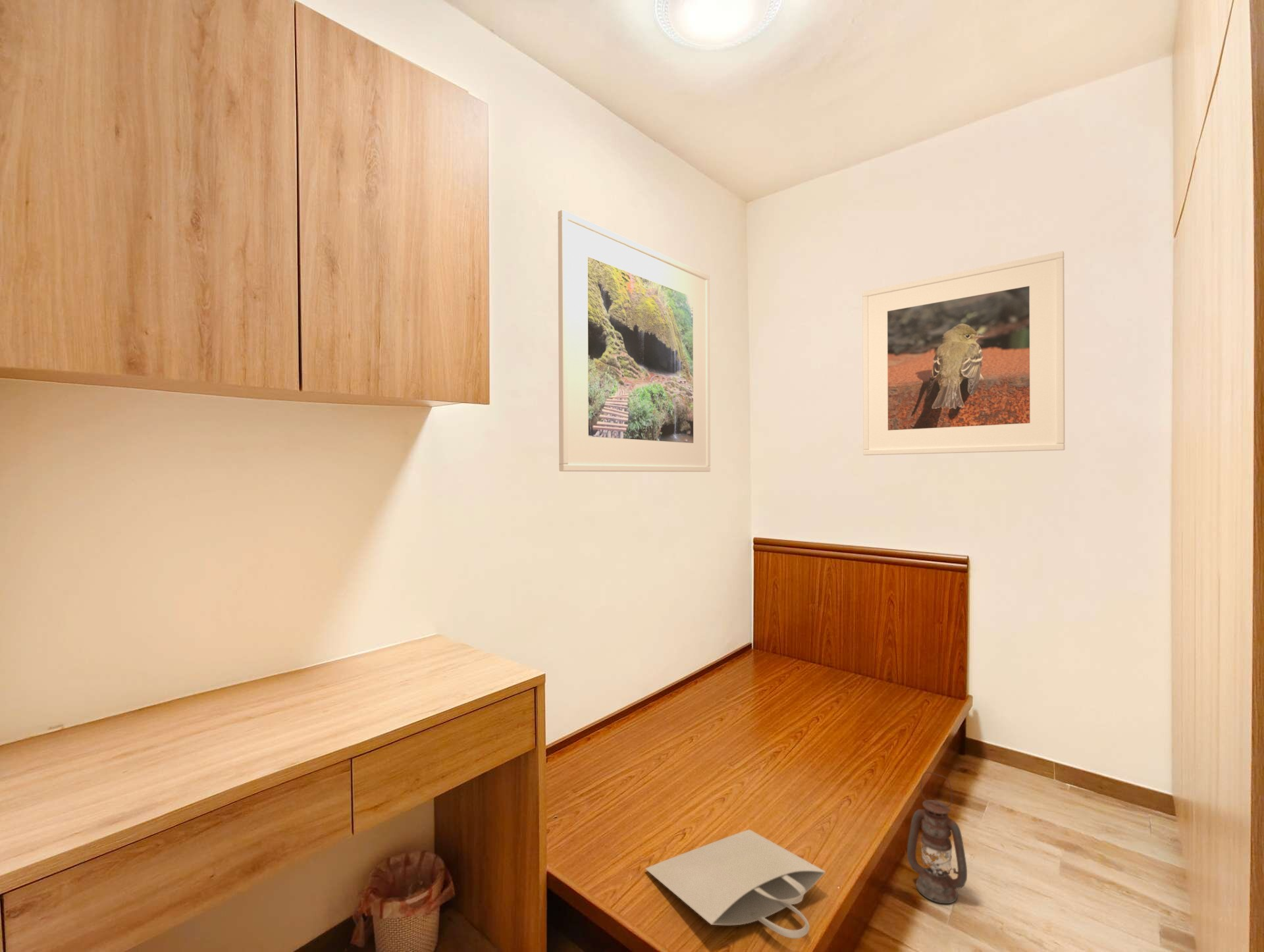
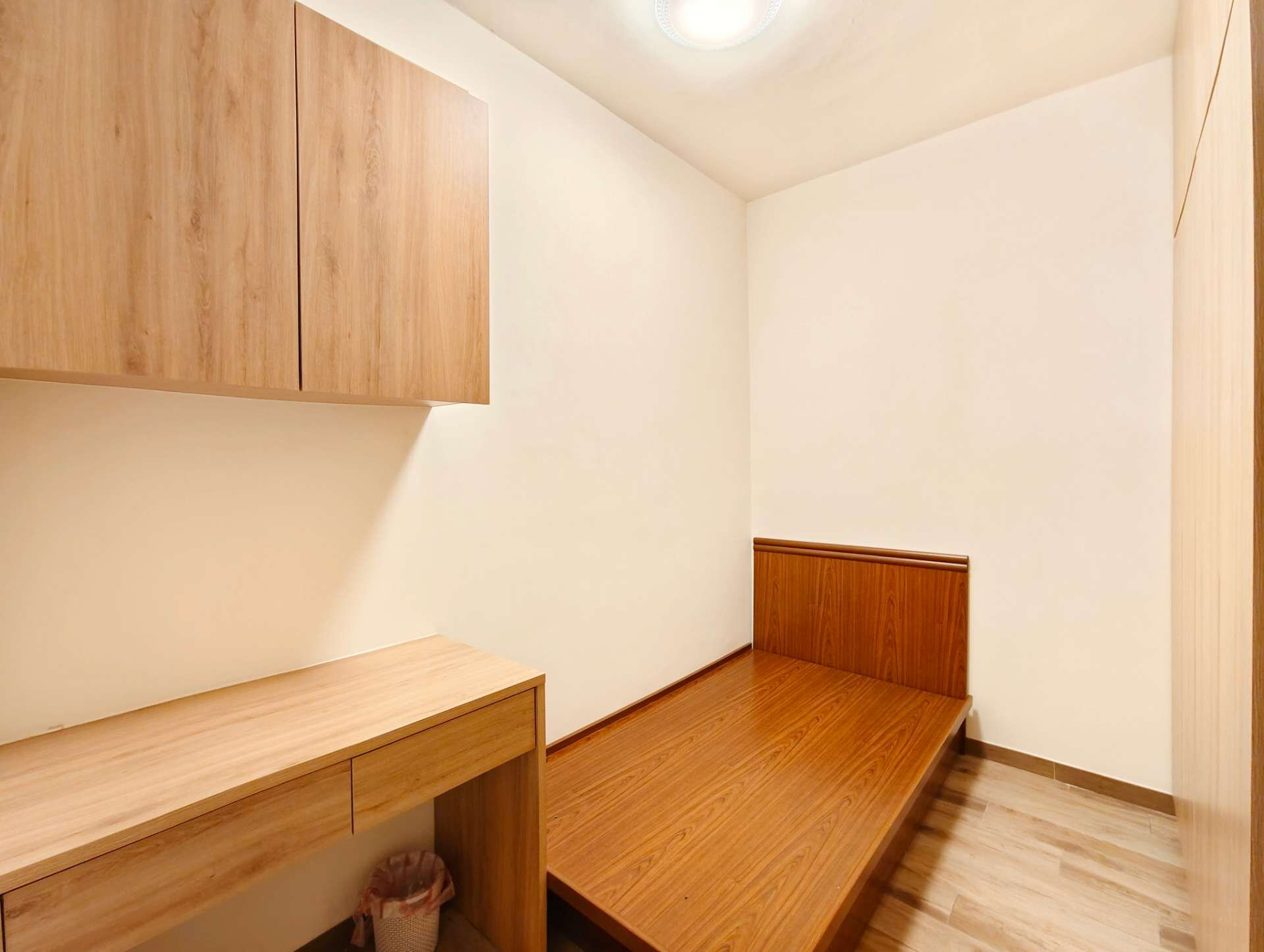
- tote bag [645,829,826,939]
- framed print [862,250,1065,456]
- lantern [907,771,968,904]
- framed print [558,209,711,473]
